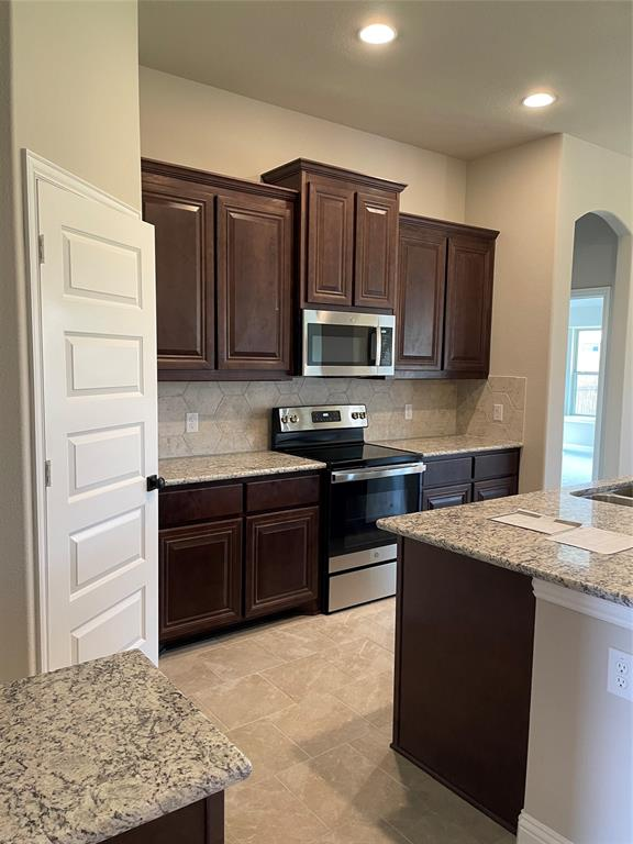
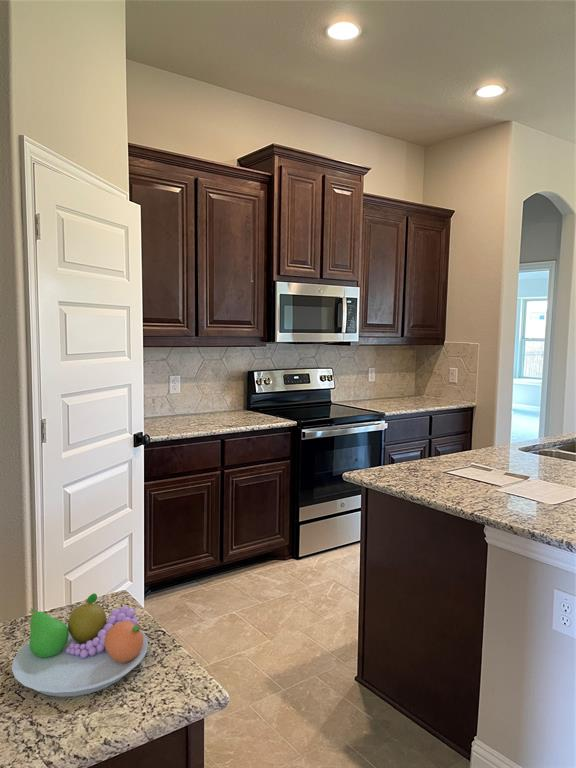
+ fruit bowl [11,592,149,698]
